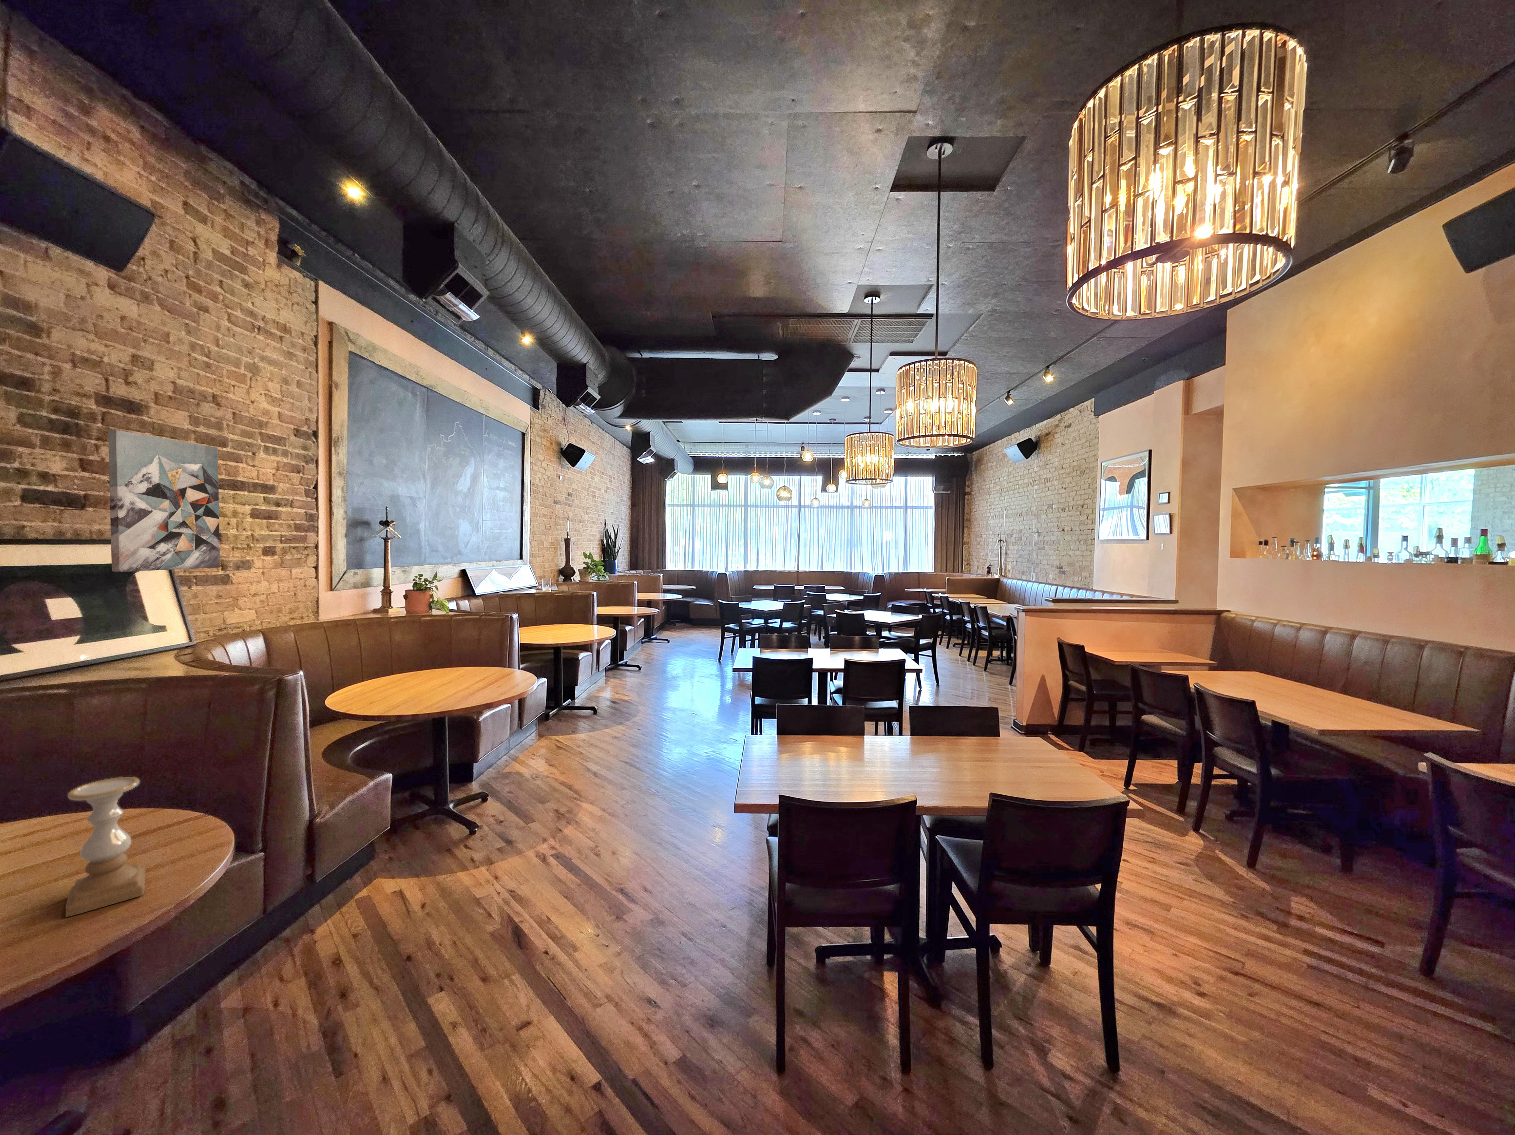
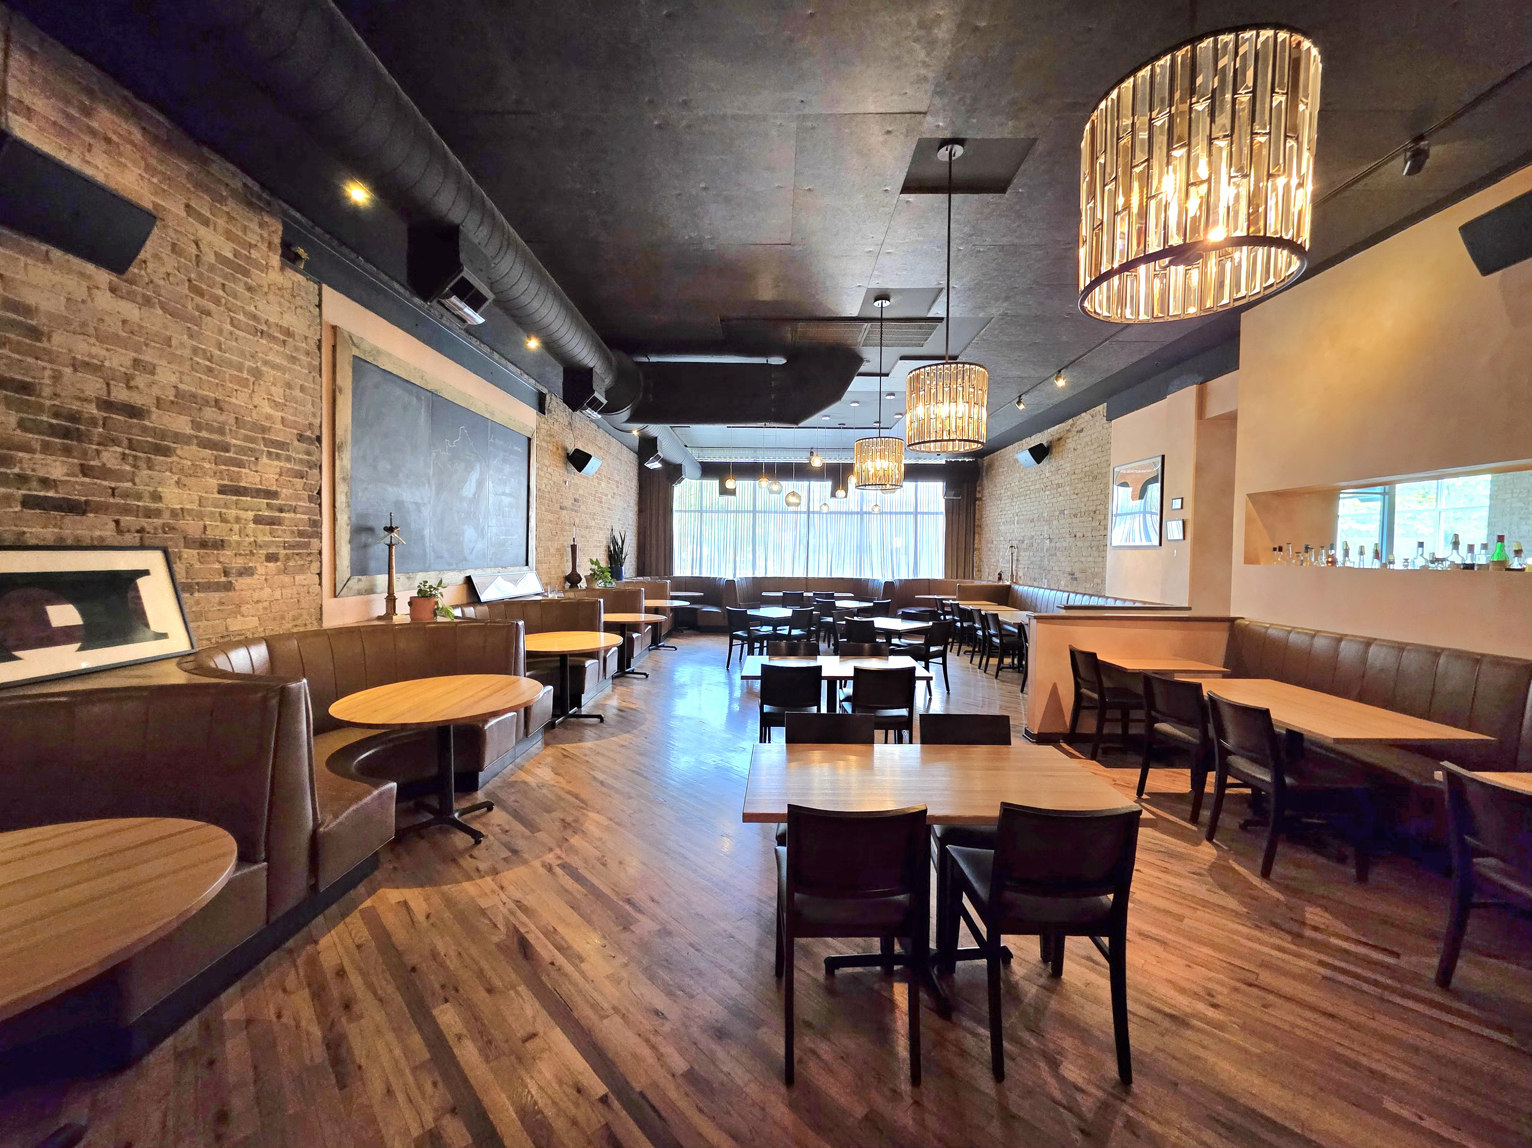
- wall art [107,429,221,572]
- candle holder [66,776,146,918]
